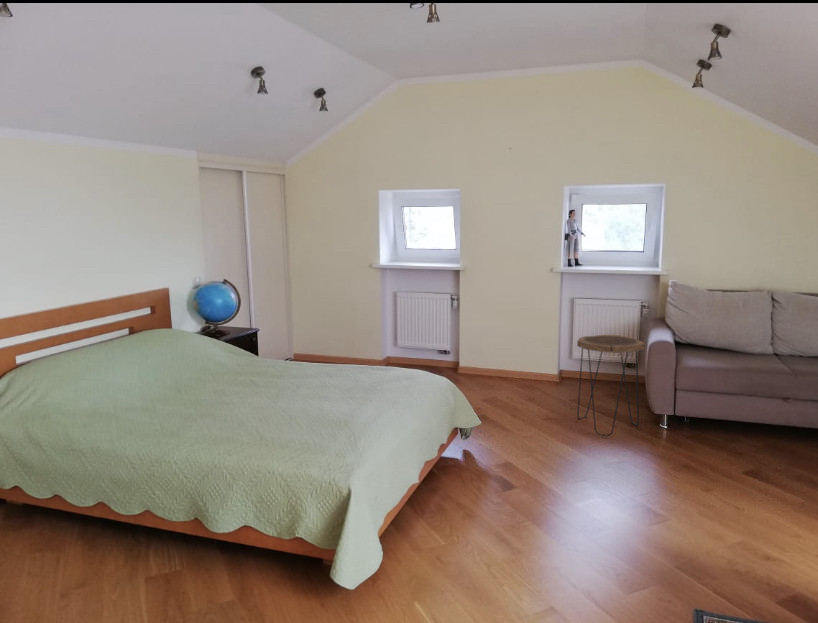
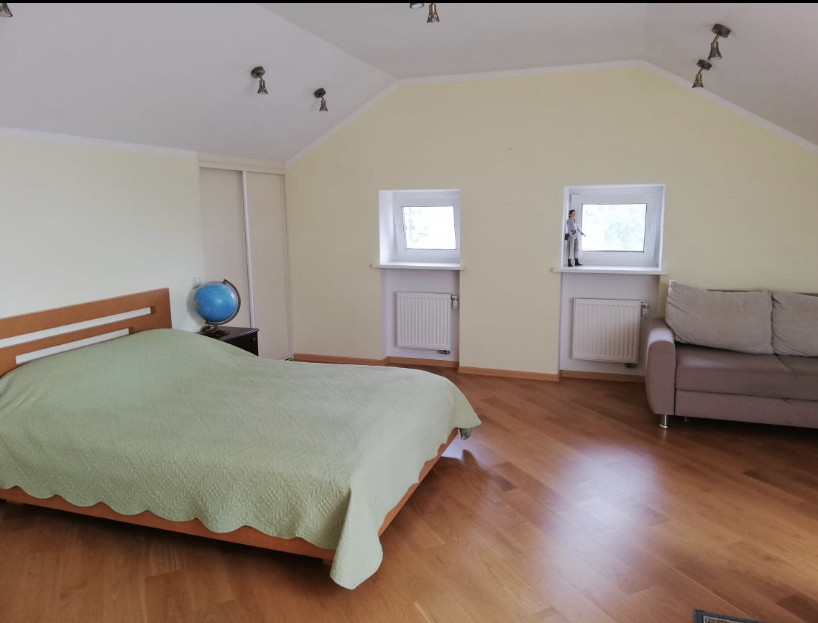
- side table [576,334,646,437]
